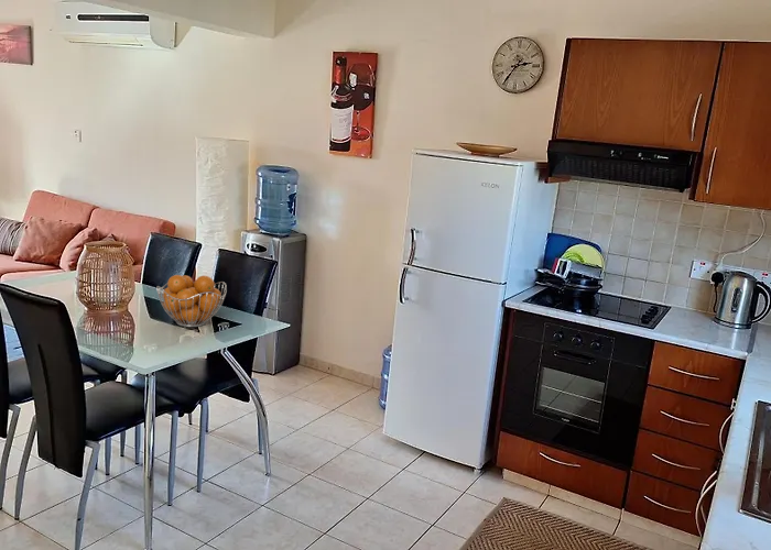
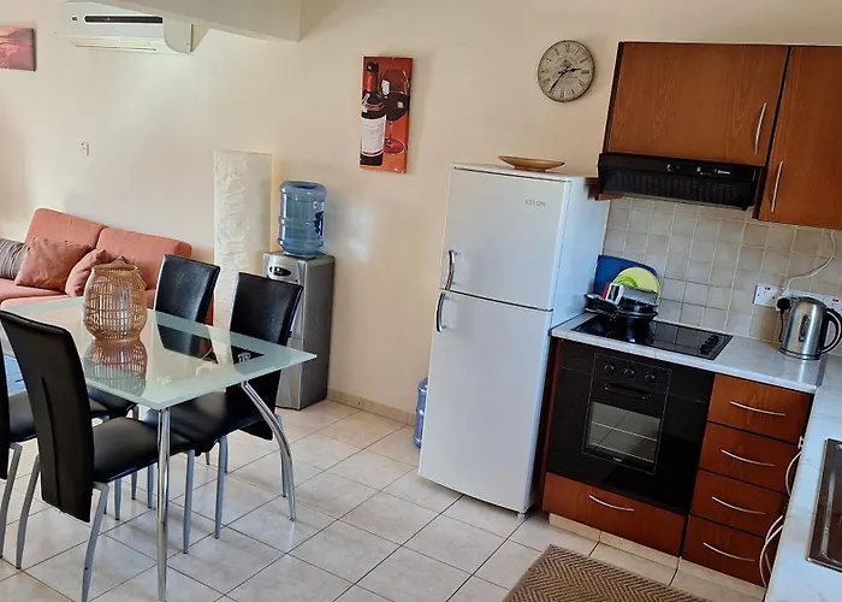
- fruit basket [155,274,228,328]
